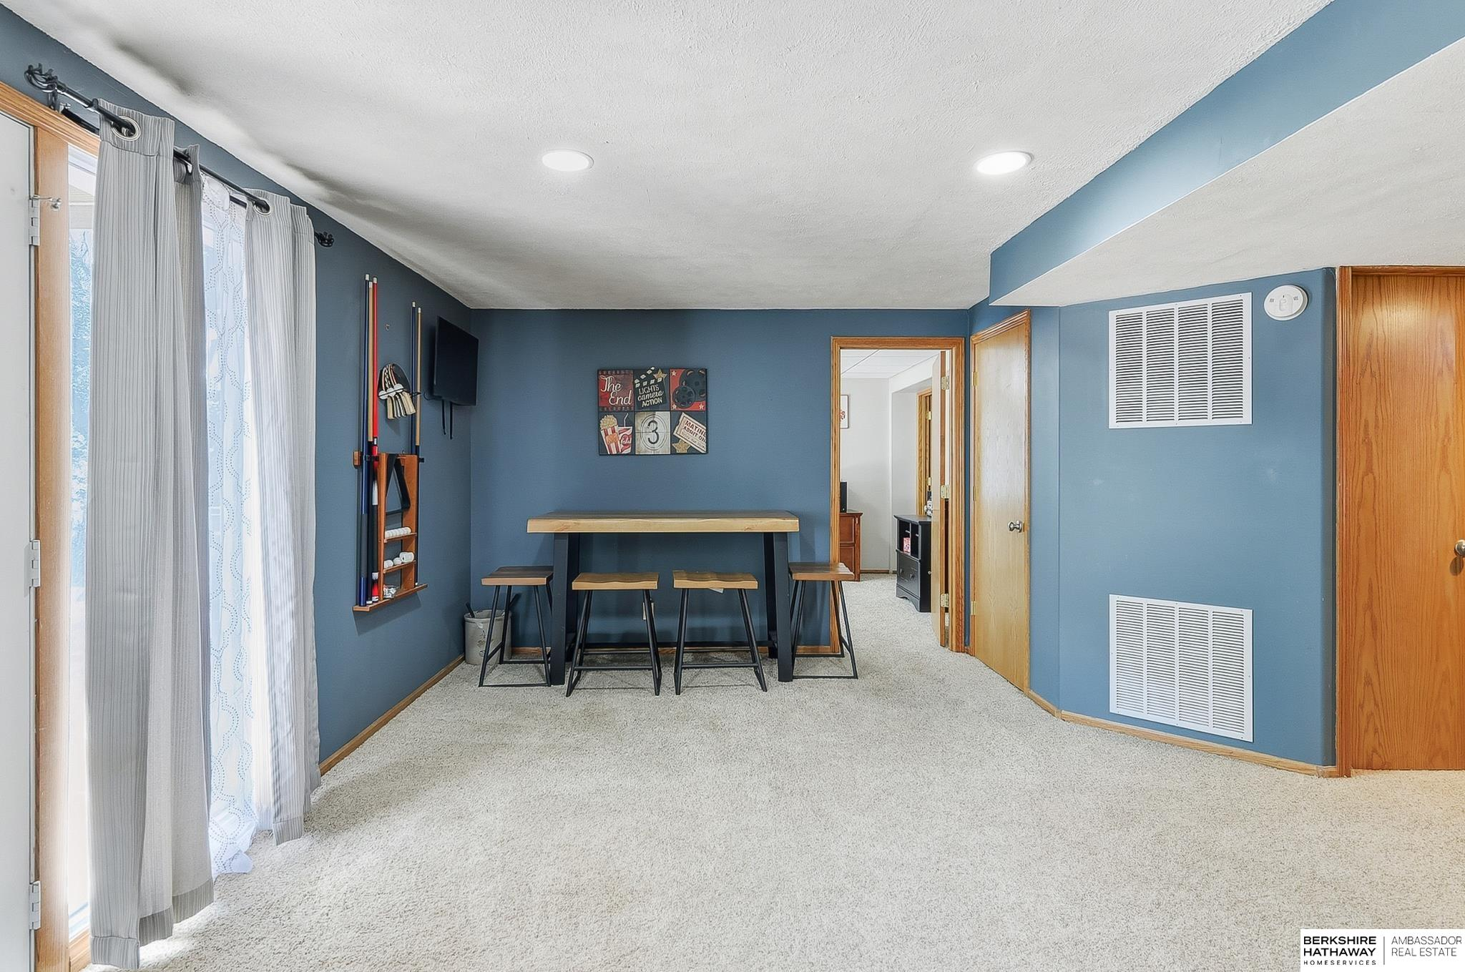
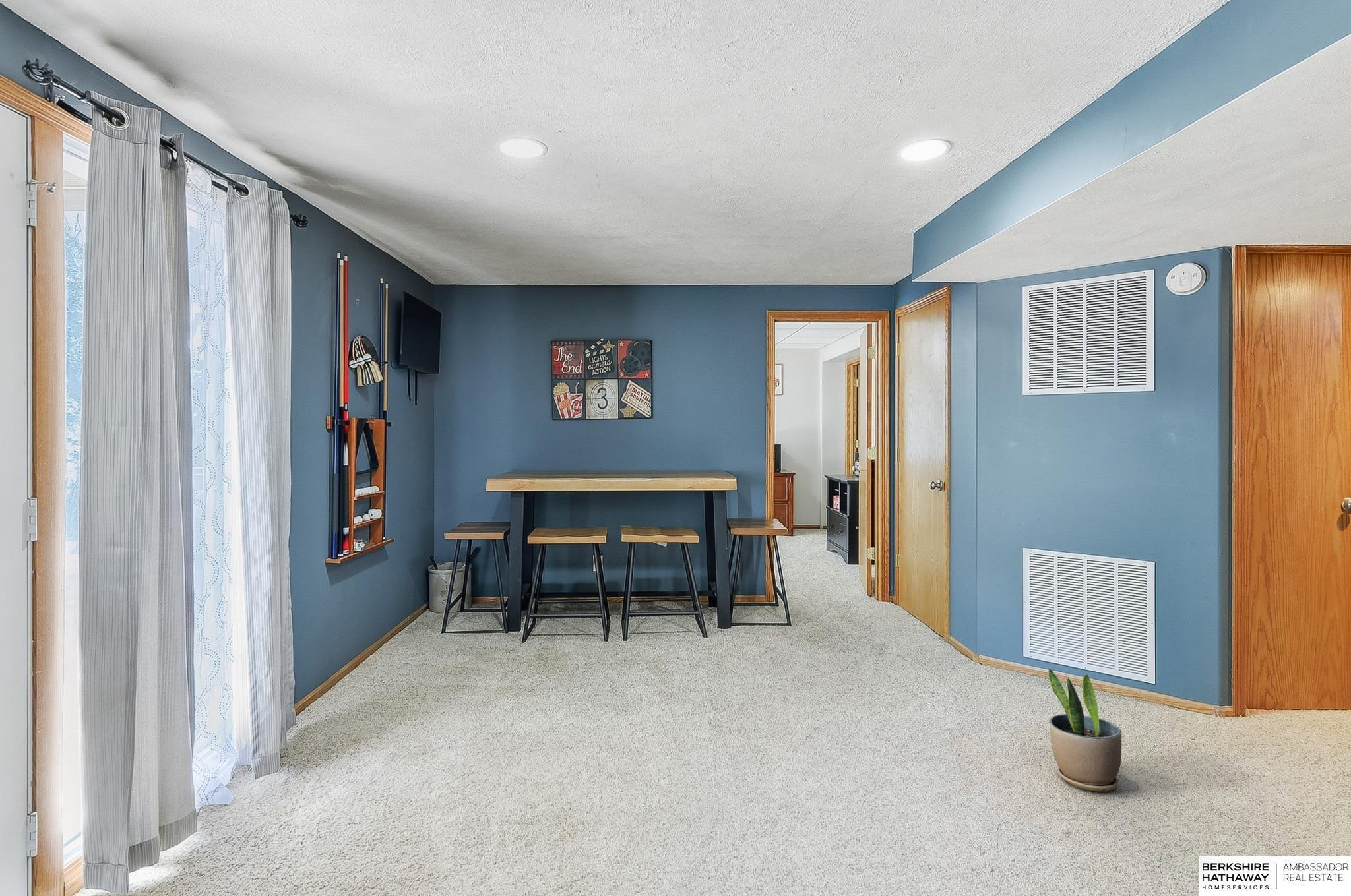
+ potted plant [1048,667,1123,792]
